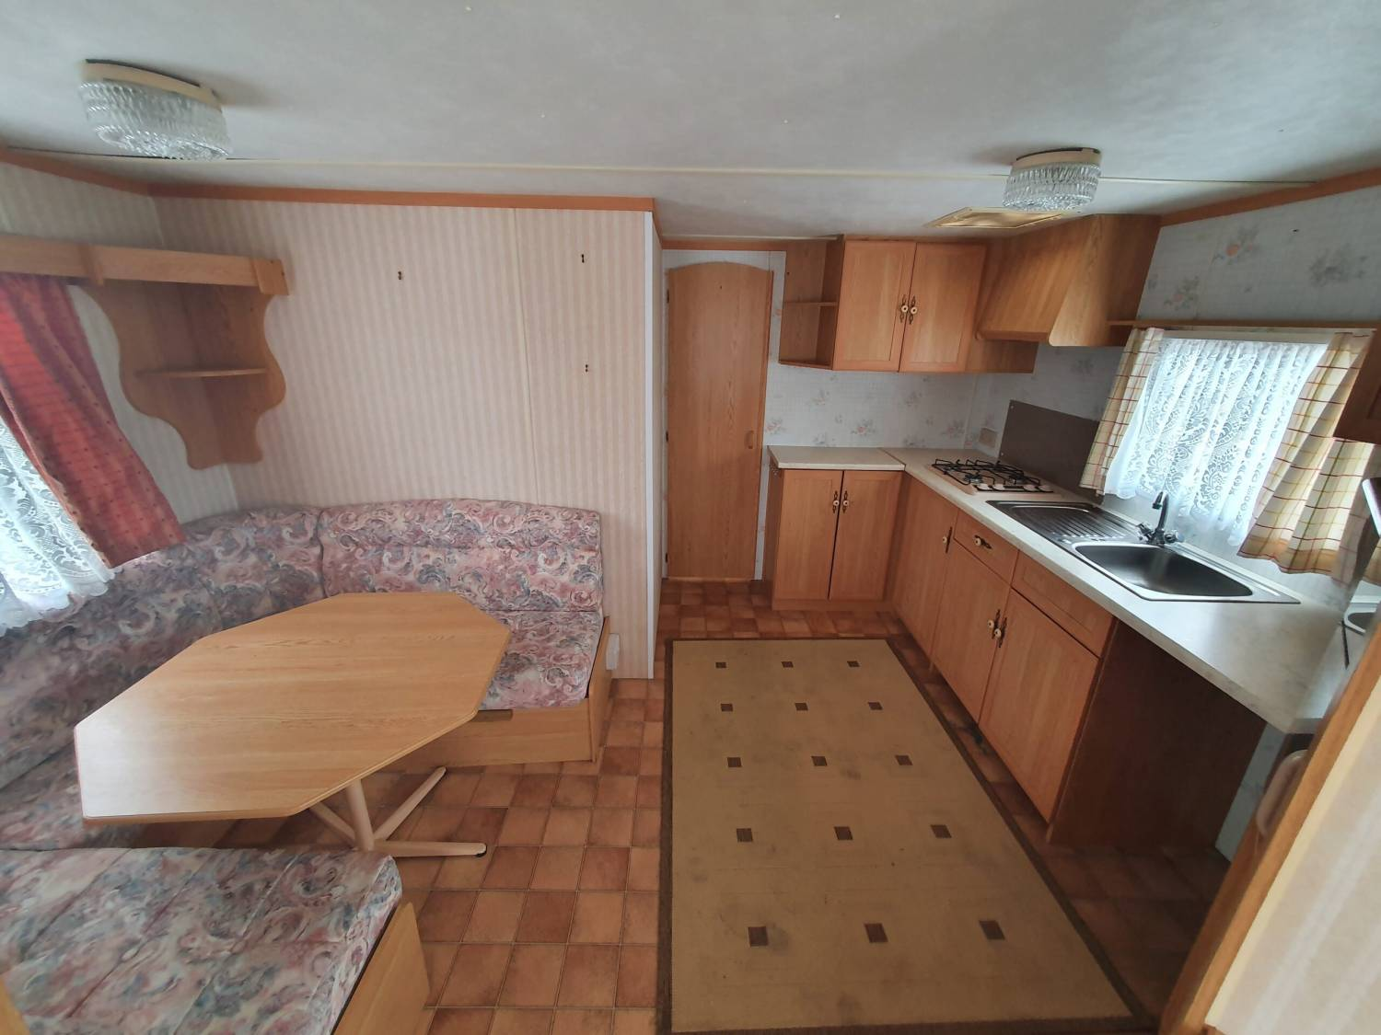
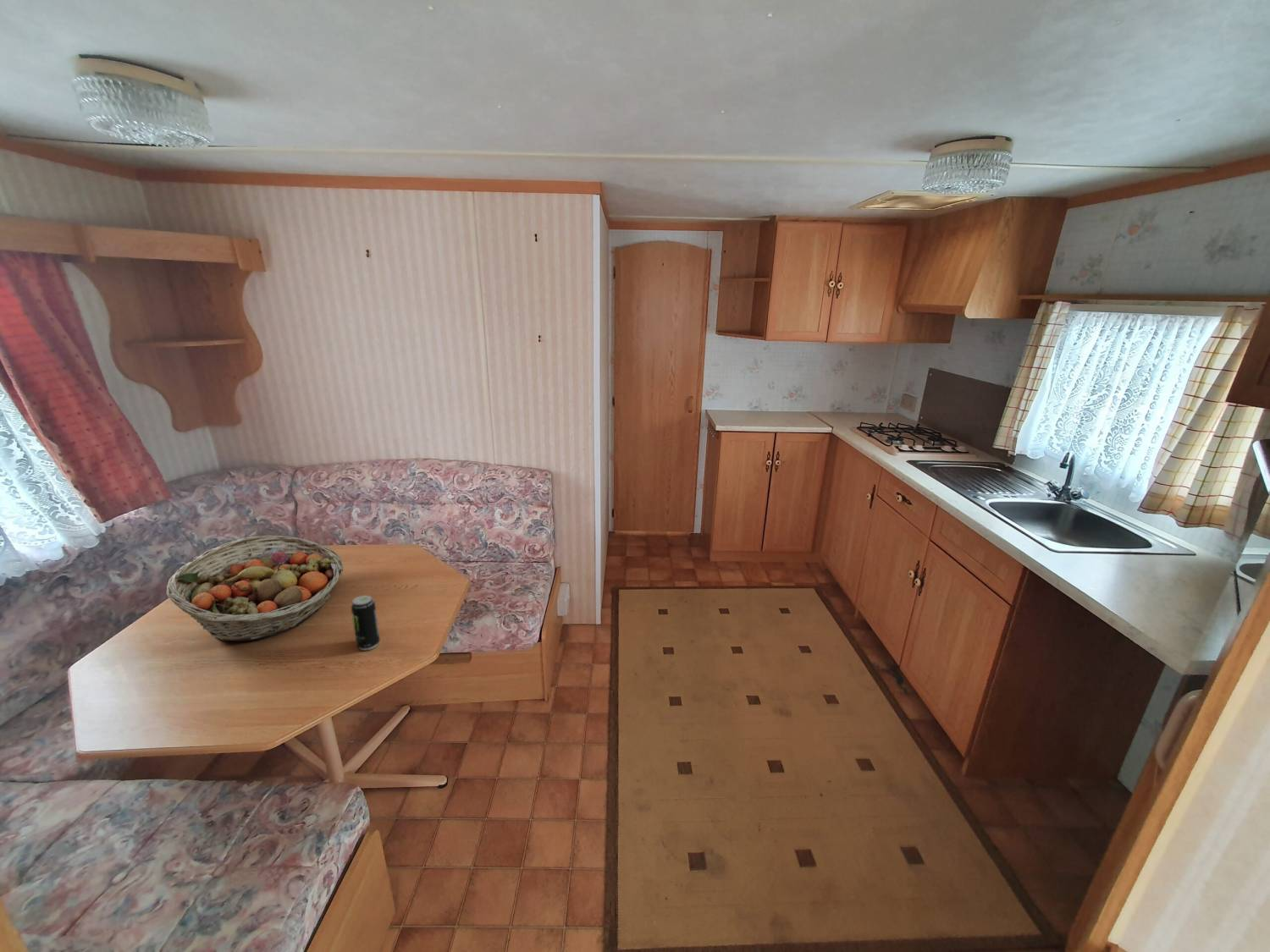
+ beverage can [351,594,381,651]
+ fruit basket [166,535,344,642]
